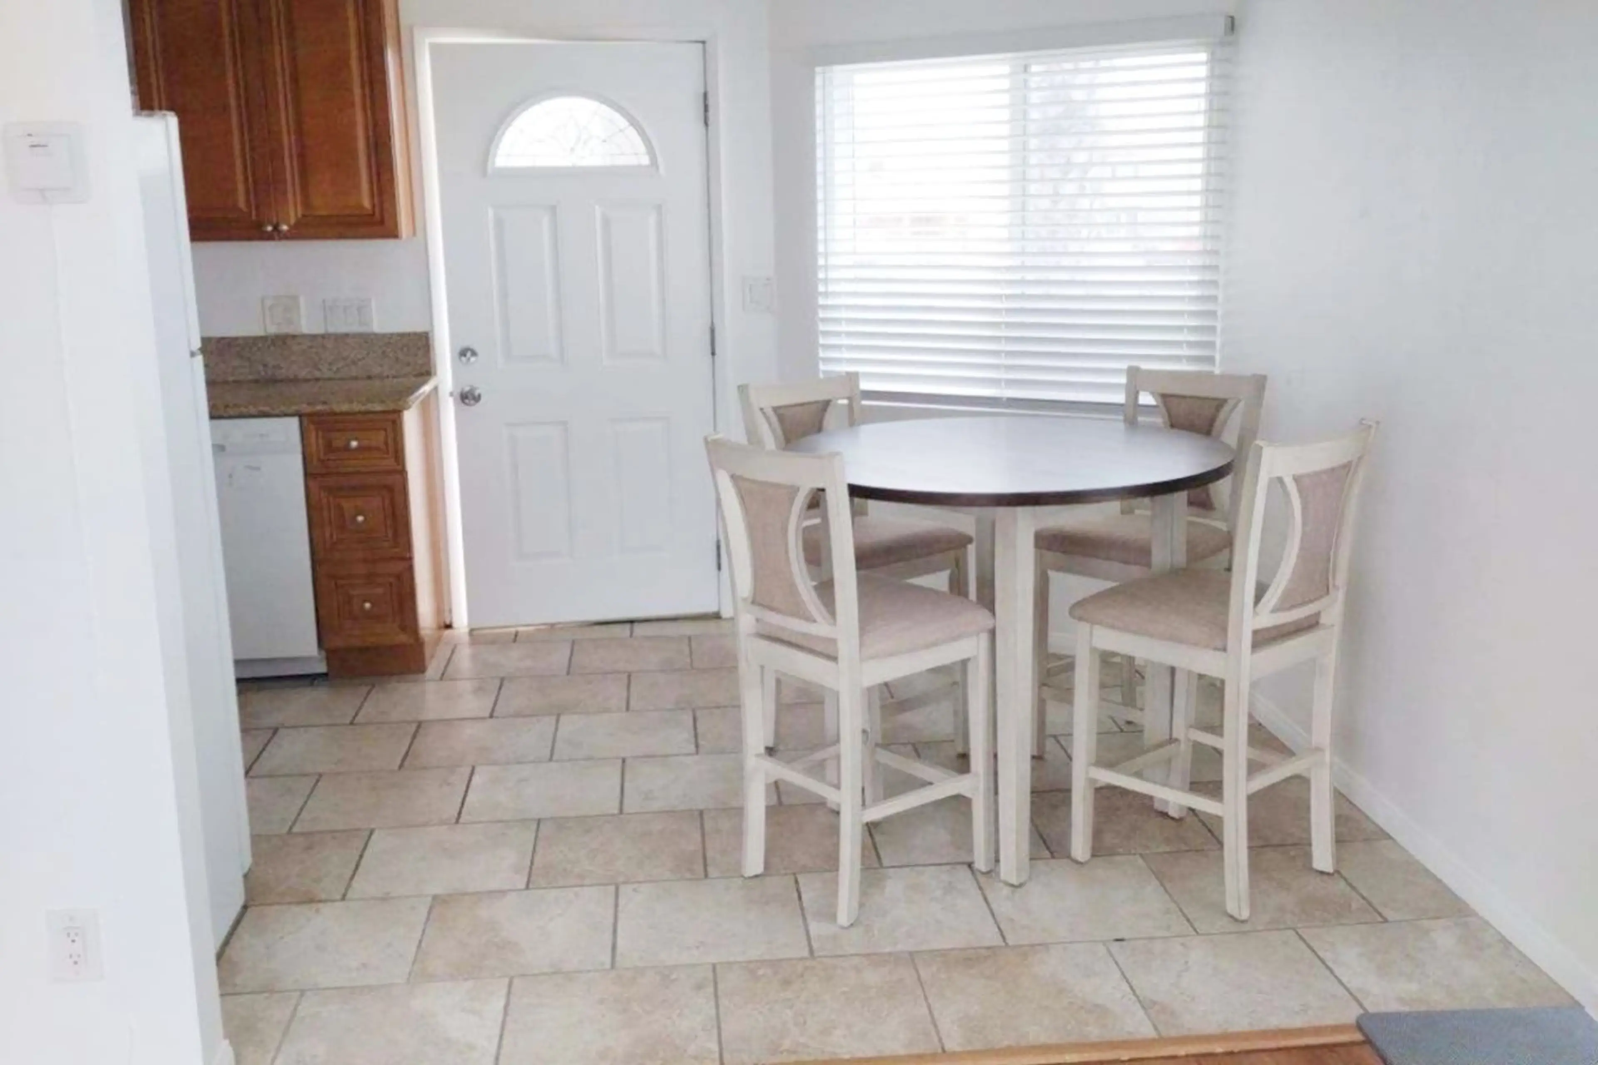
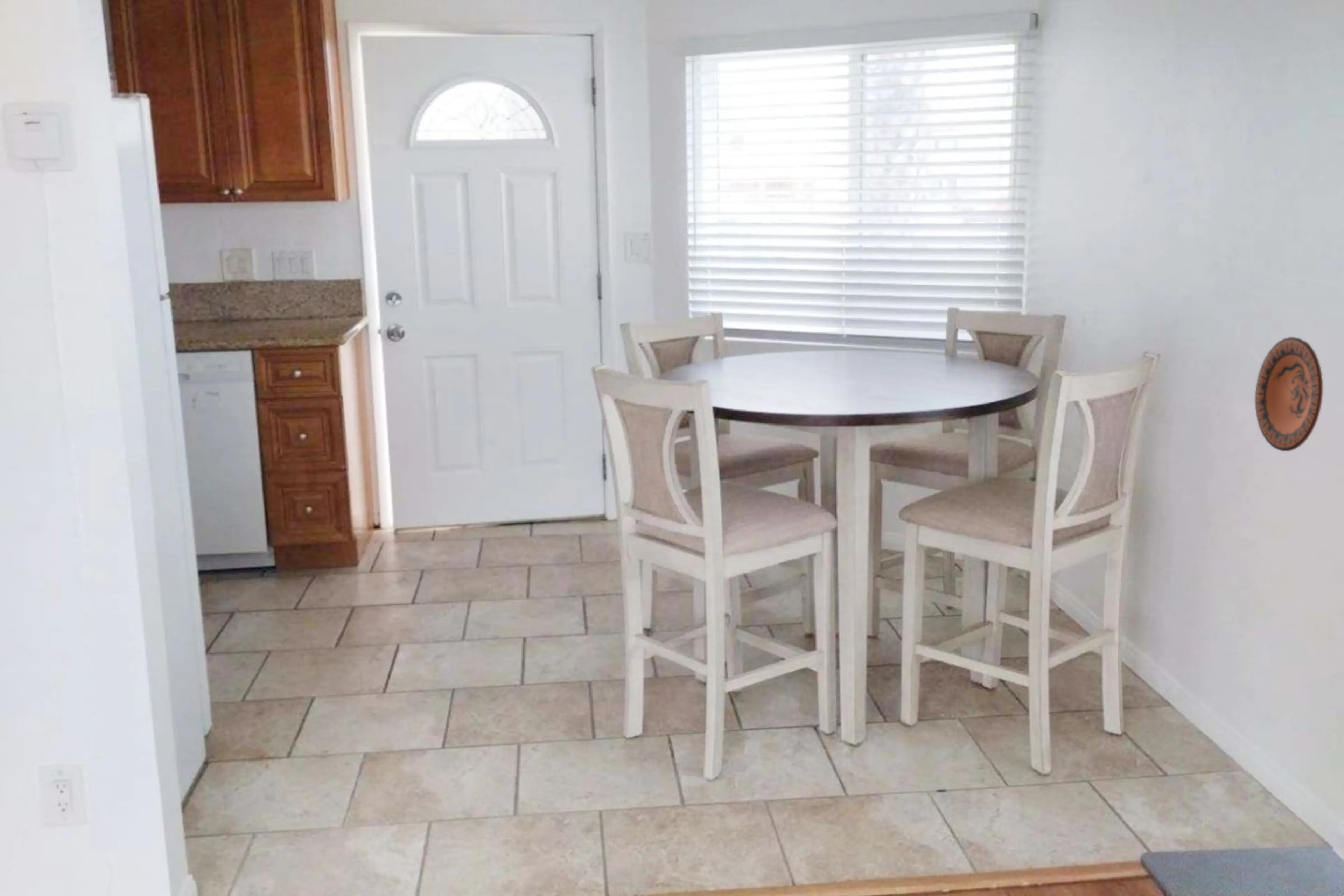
+ decorative plate [1255,337,1323,452]
